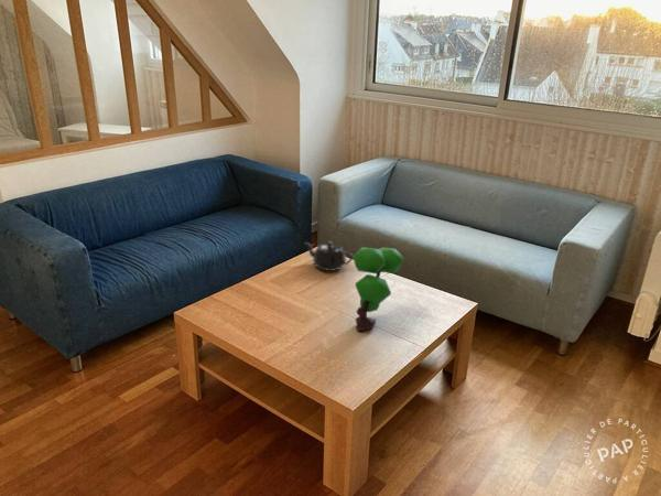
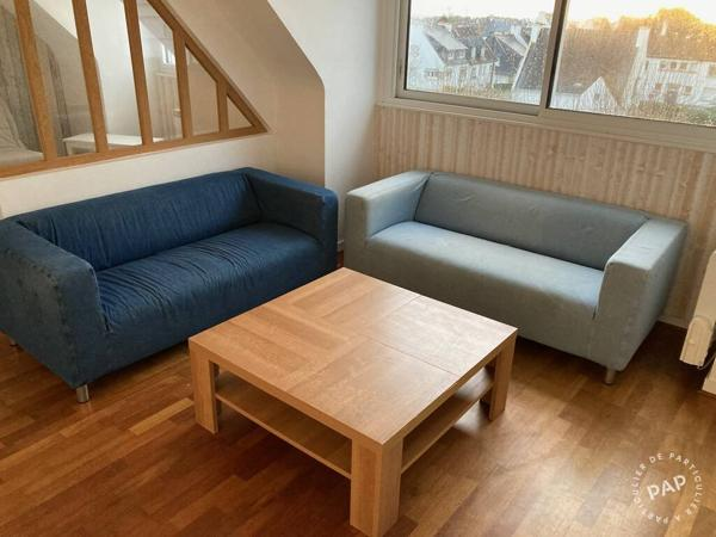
- plant [353,246,405,332]
- teapot [303,240,354,272]
